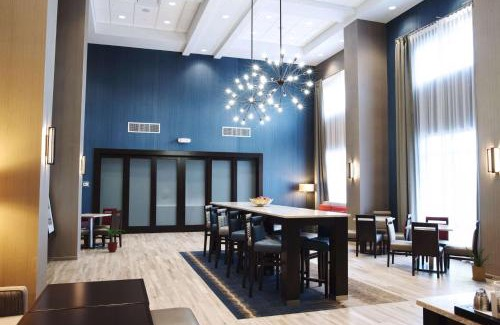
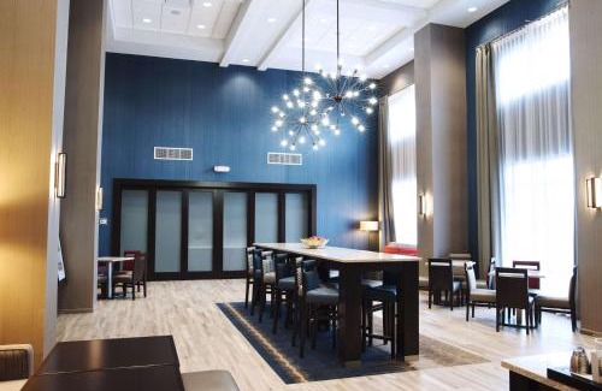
- house plant [463,245,495,282]
- potted plant [96,226,126,253]
